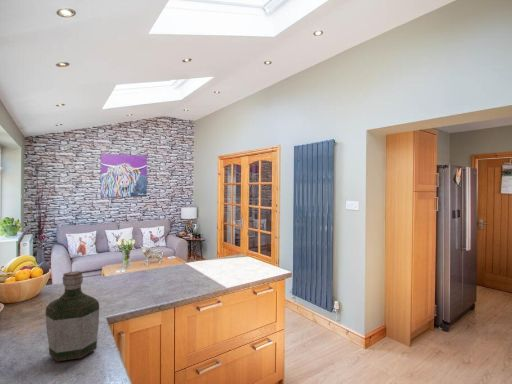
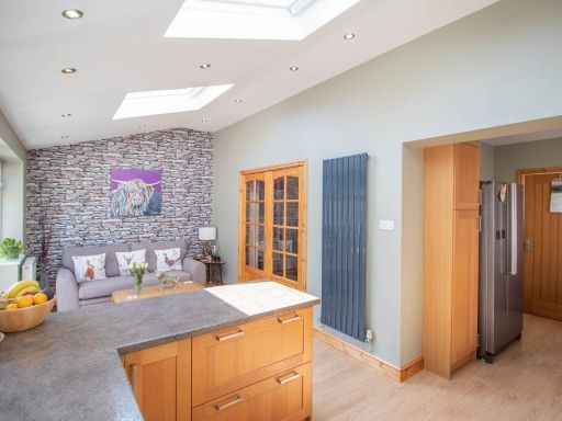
- bottle [45,270,100,362]
